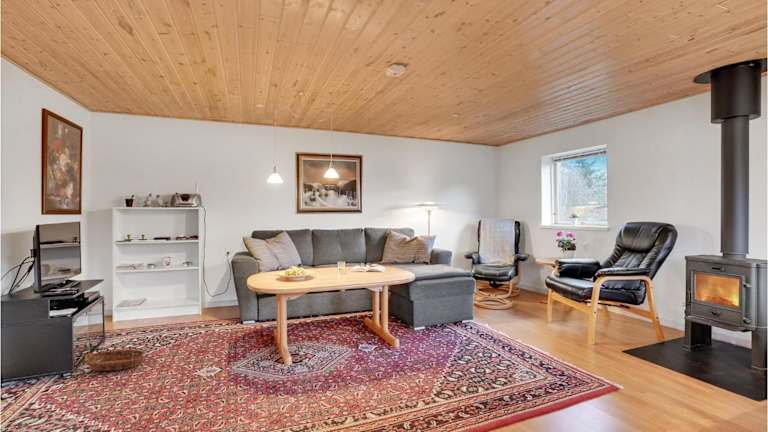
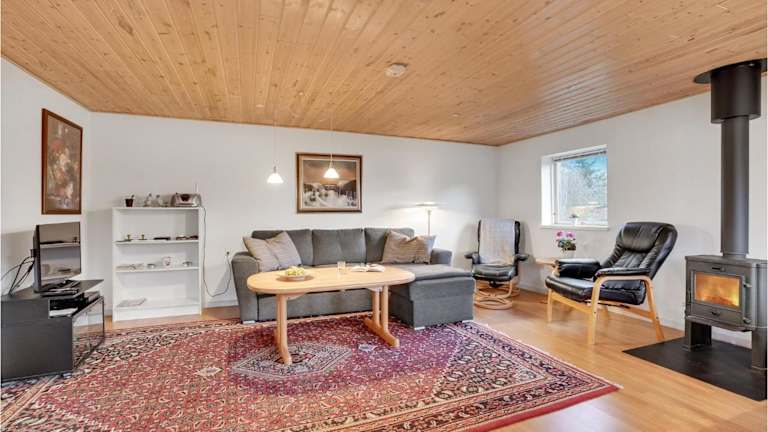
- basket [84,348,147,372]
